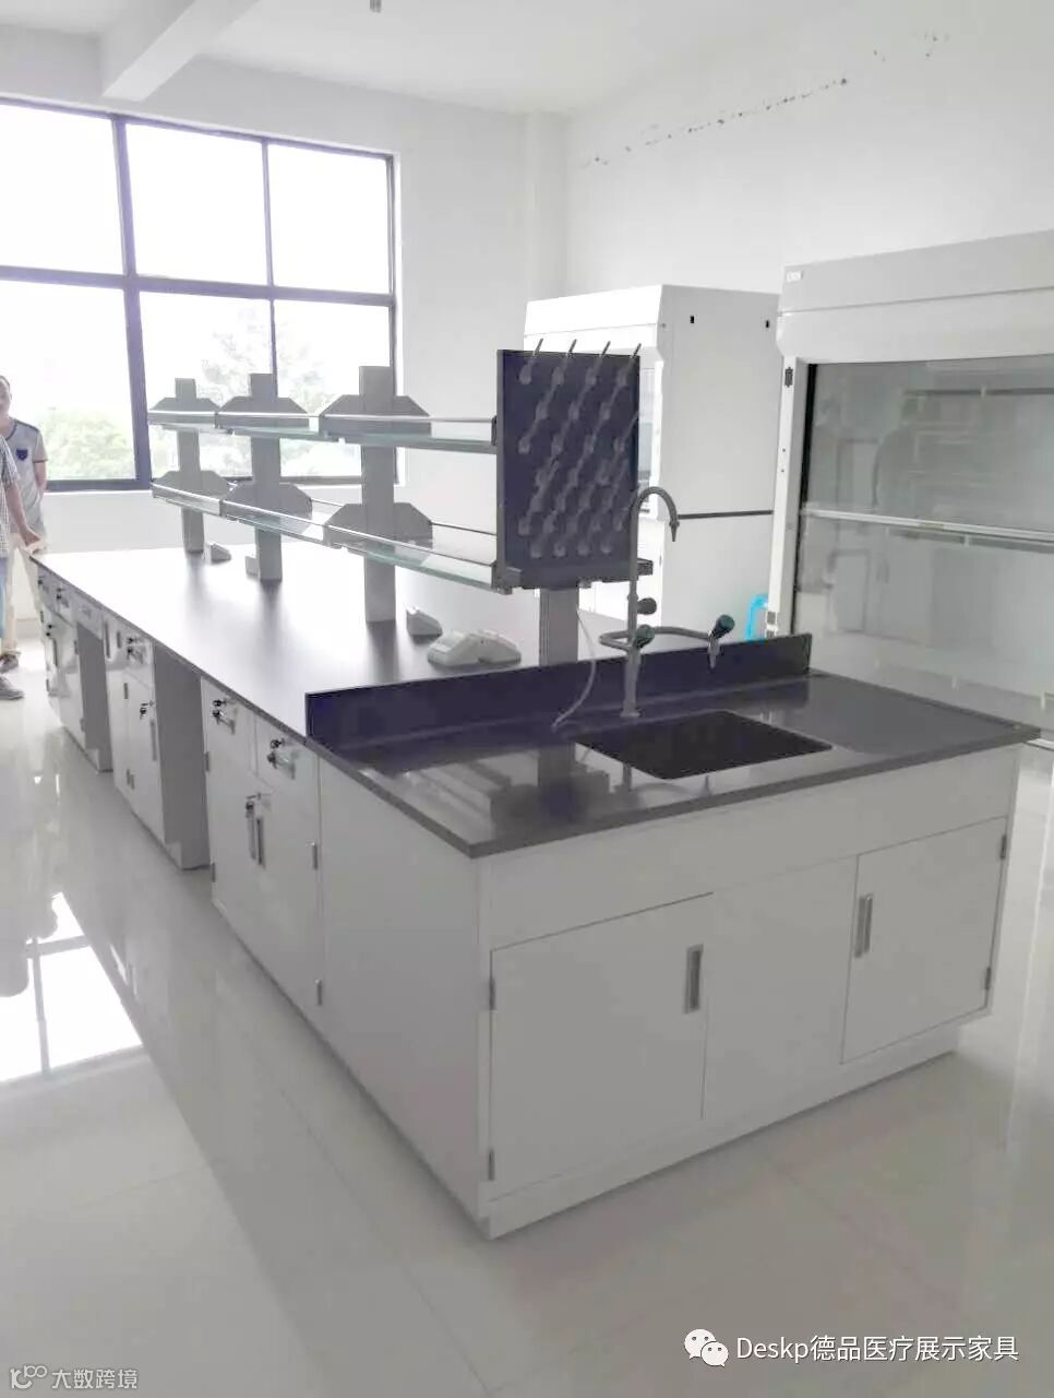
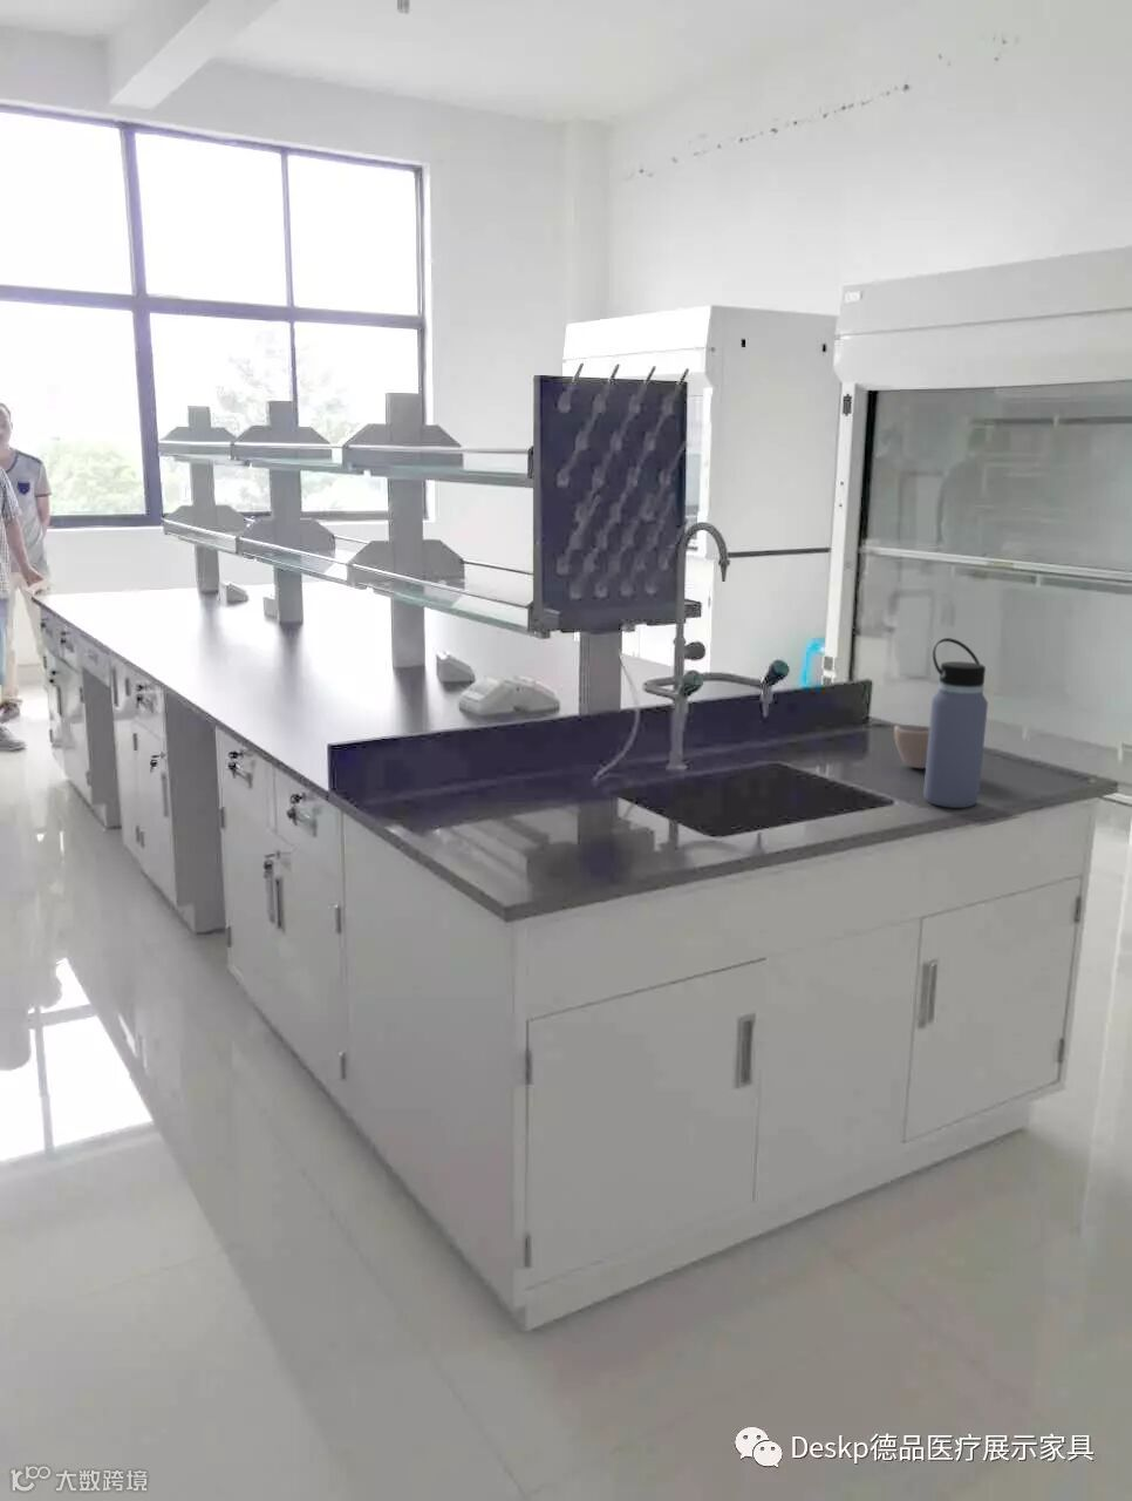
+ cup [893,723,930,770]
+ water bottle [923,636,989,809]
